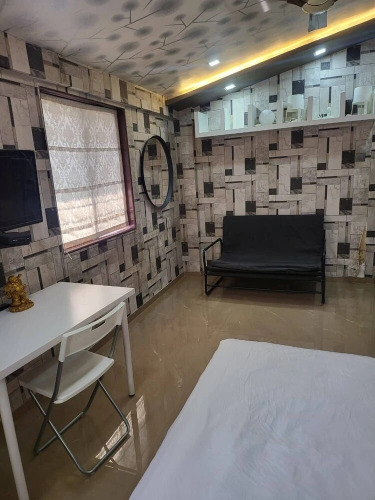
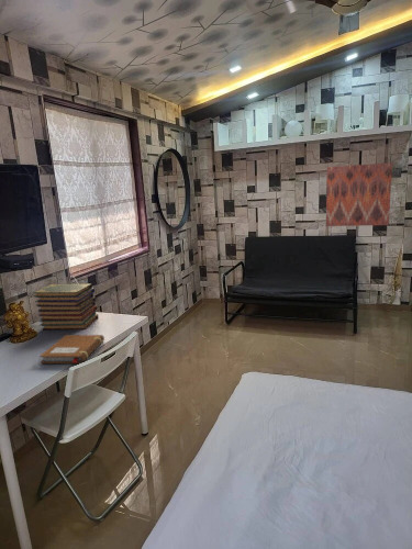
+ wall art [325,161,393,227]
+ notebook [38,334,105,365]
+ book stack [32,283,100,330]
